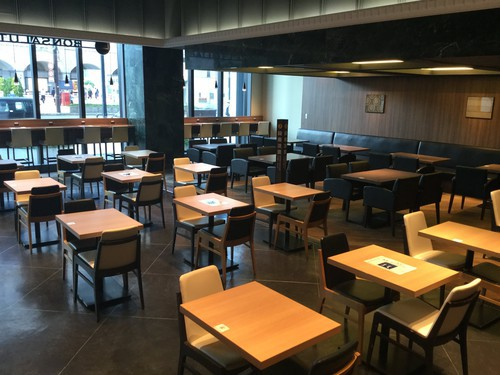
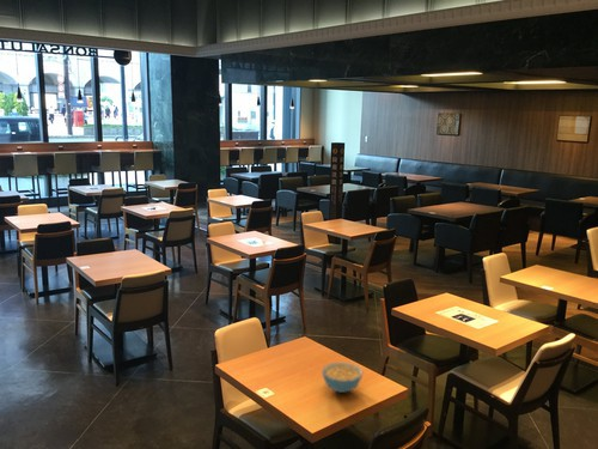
+ cereal bowl [321,360,364,394]
